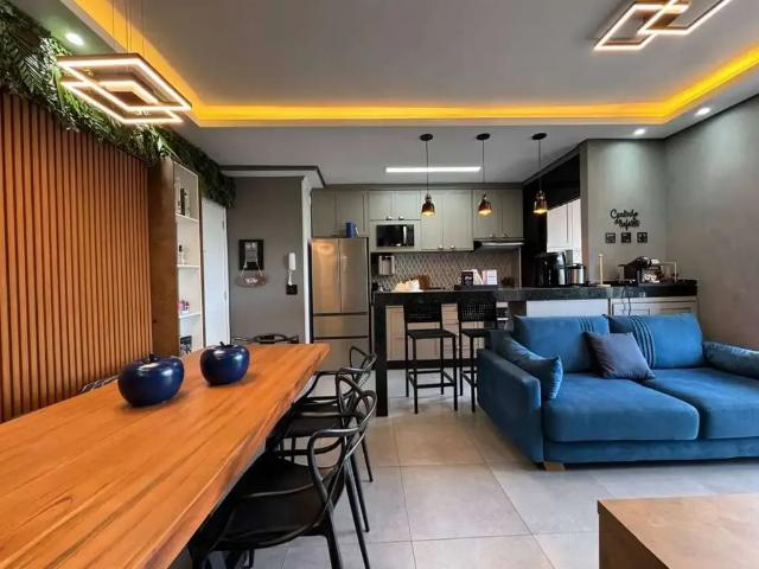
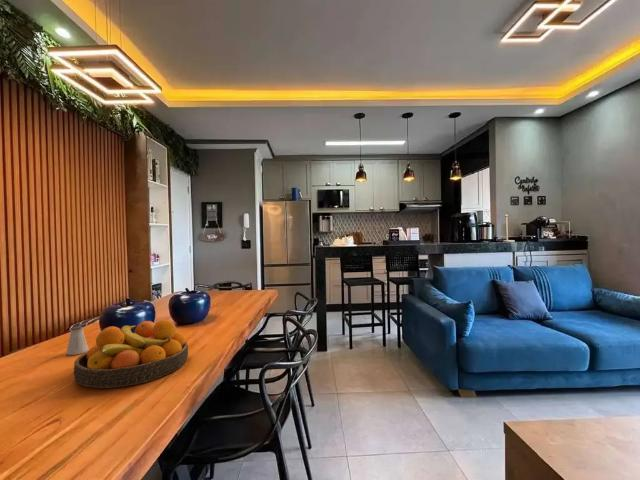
+ fruit bowl [73,318,189,389]
+ saltshaker [65,325,89,356]
